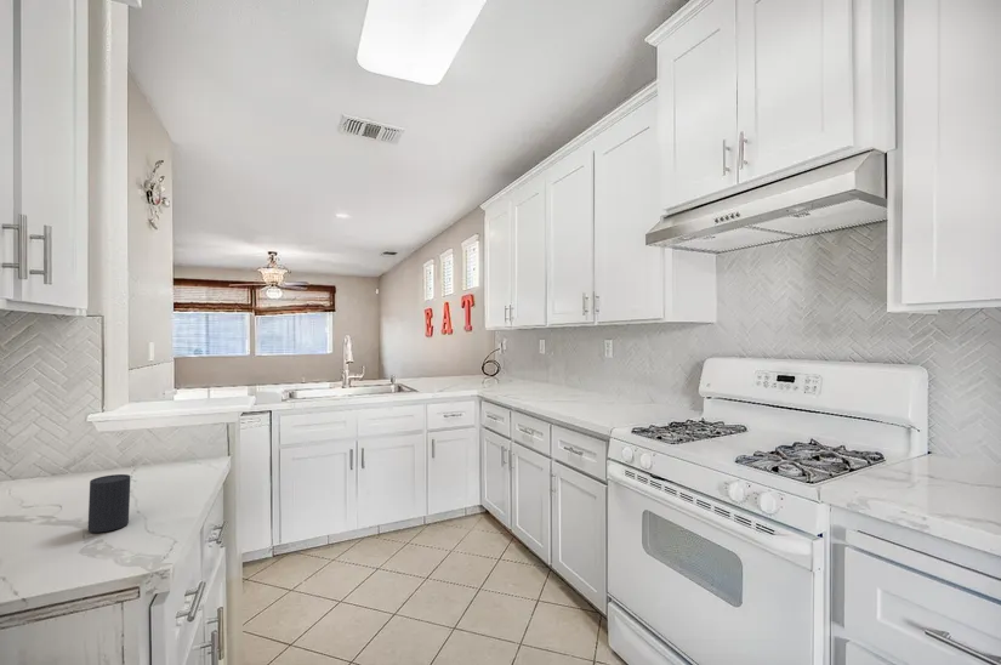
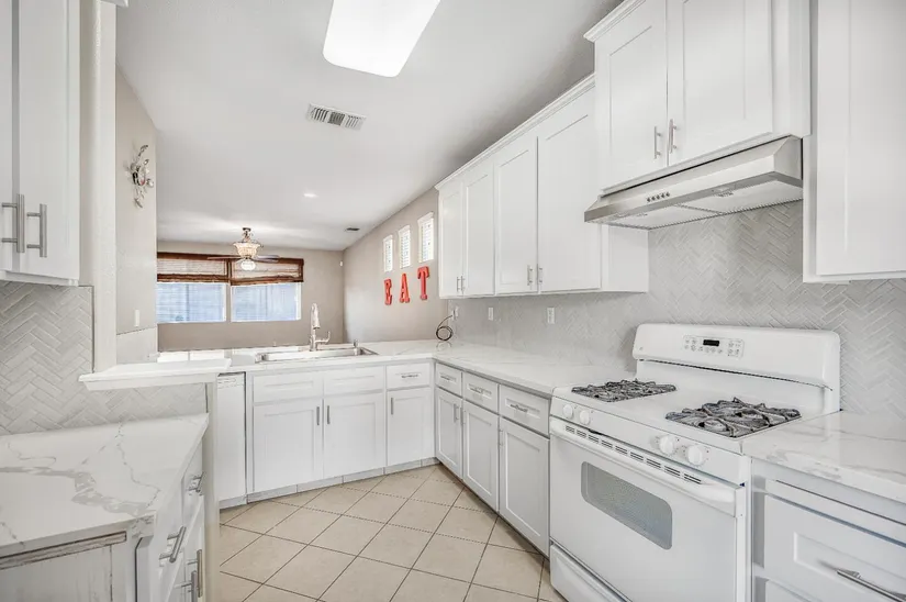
- cup [87,473,131,534]
